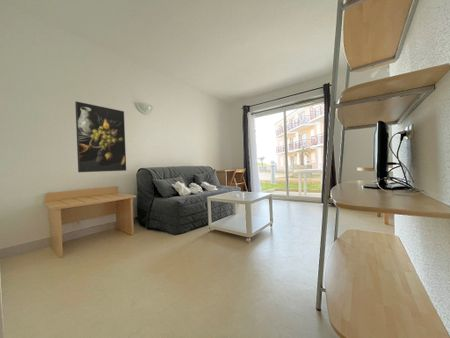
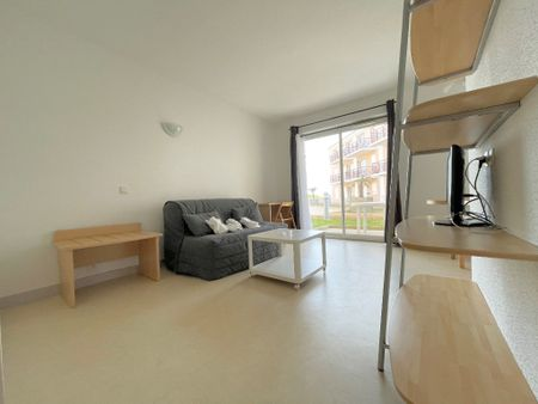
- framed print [74,100,127,173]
